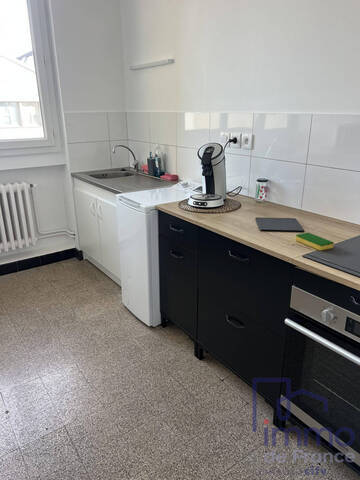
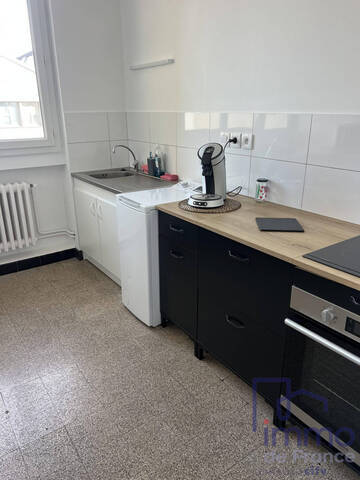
- dish sponge [295,232,335,251]
